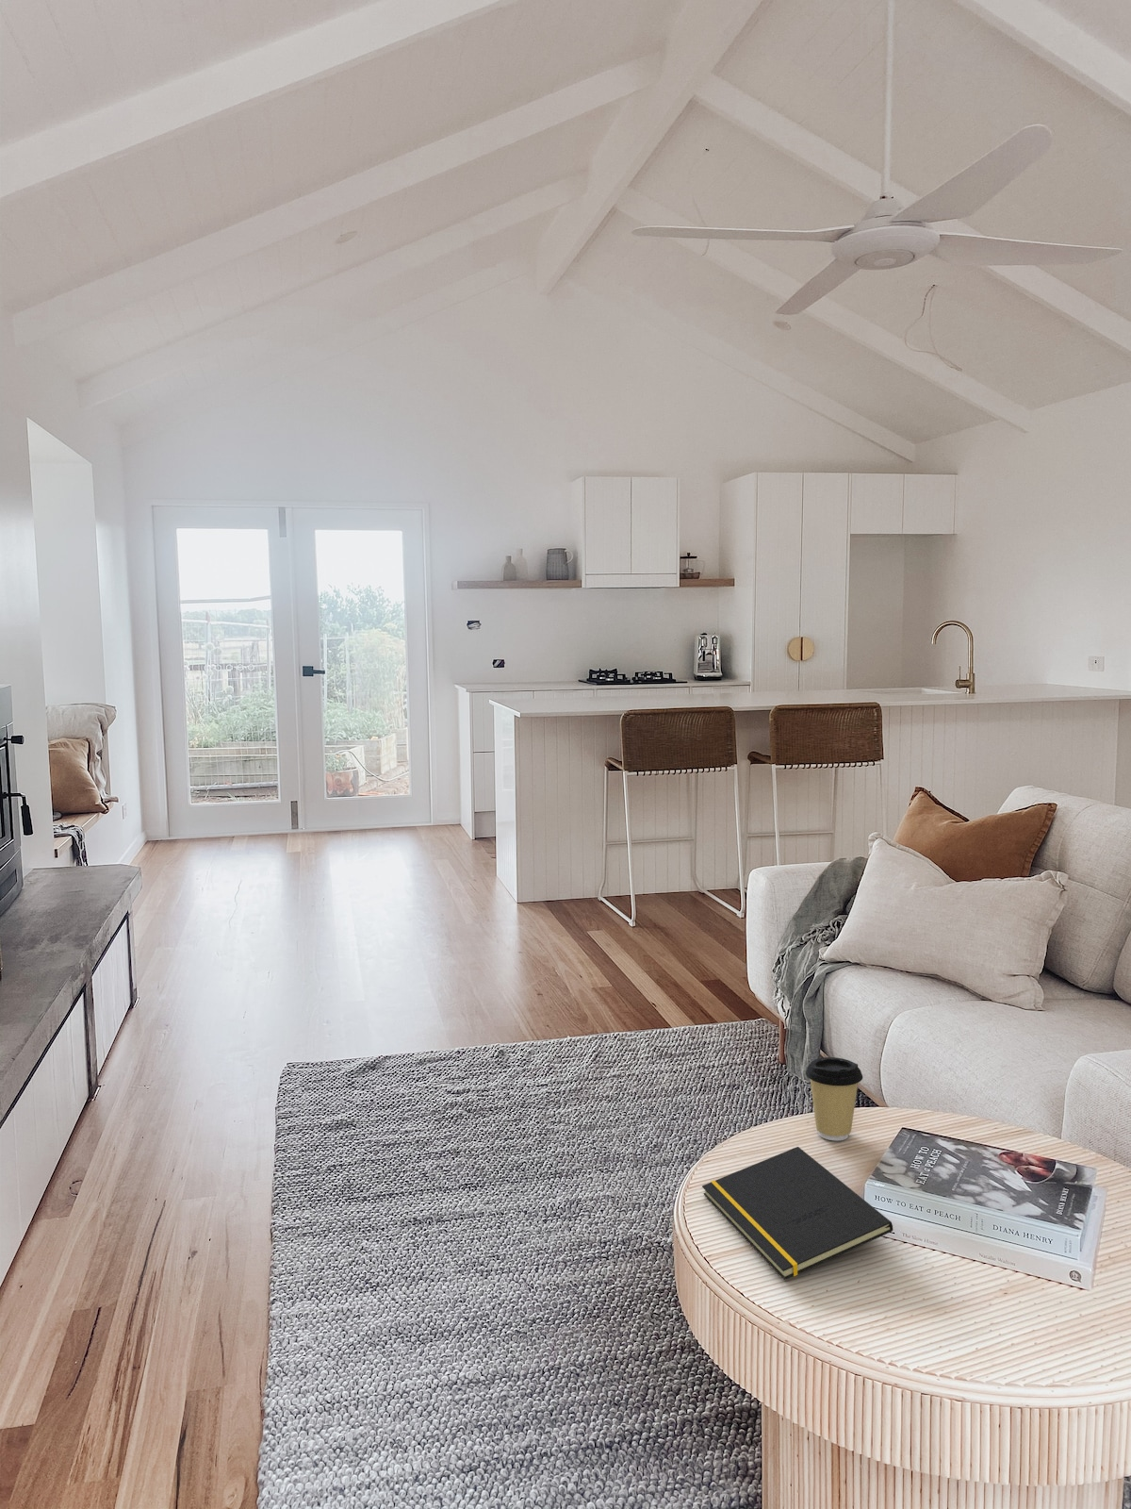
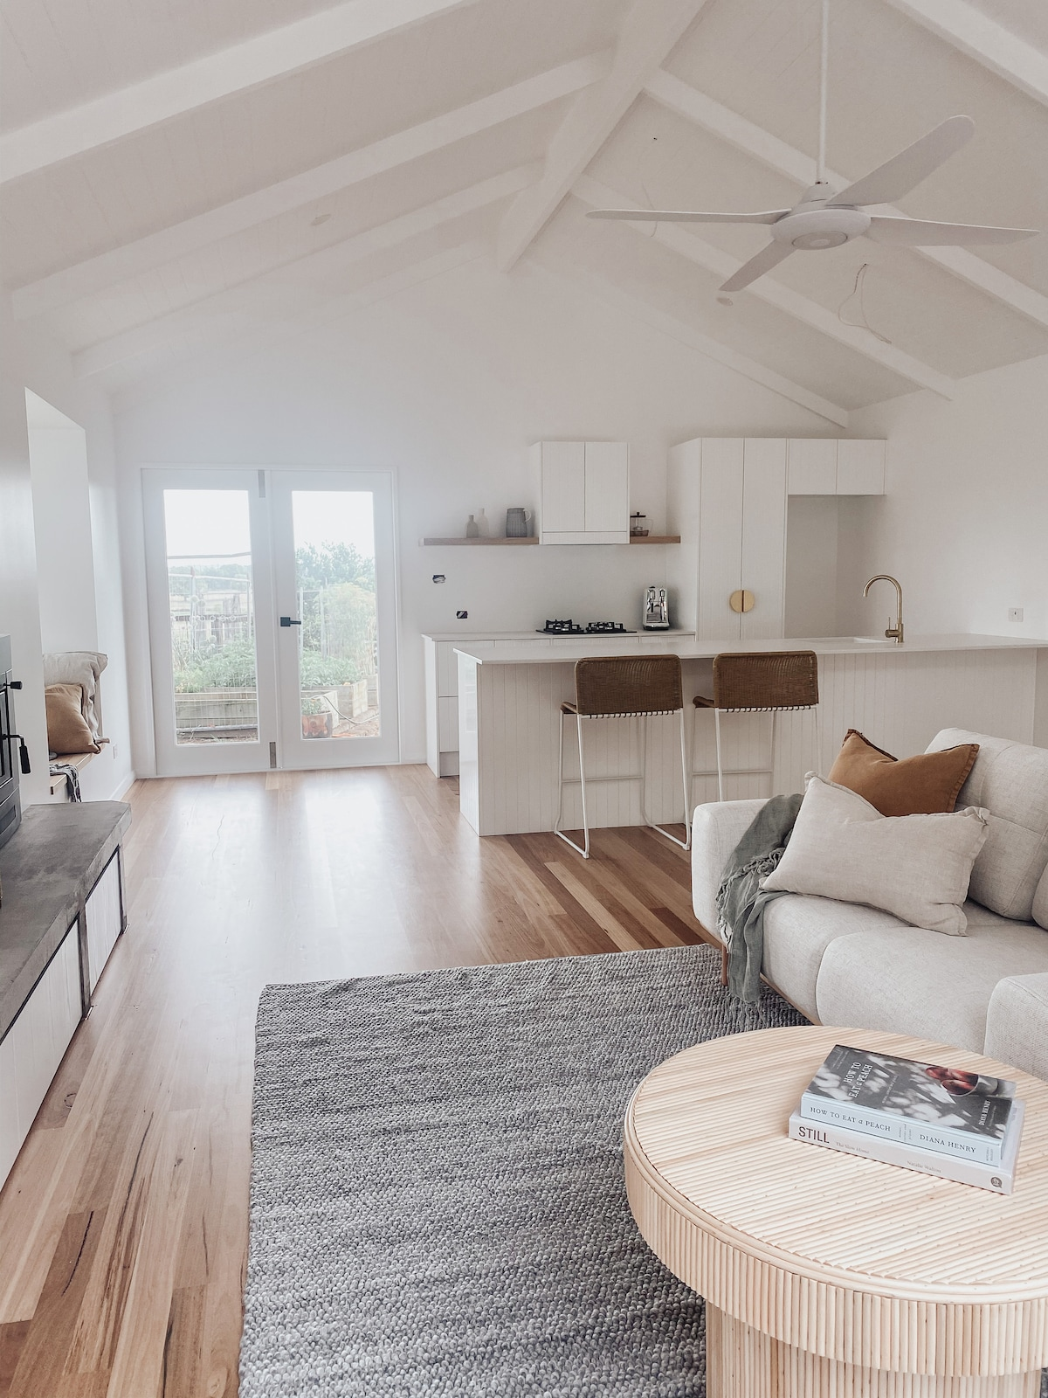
- coffee cup [805,1056,864,1141]
- notepad [701,1145,893,1281]
